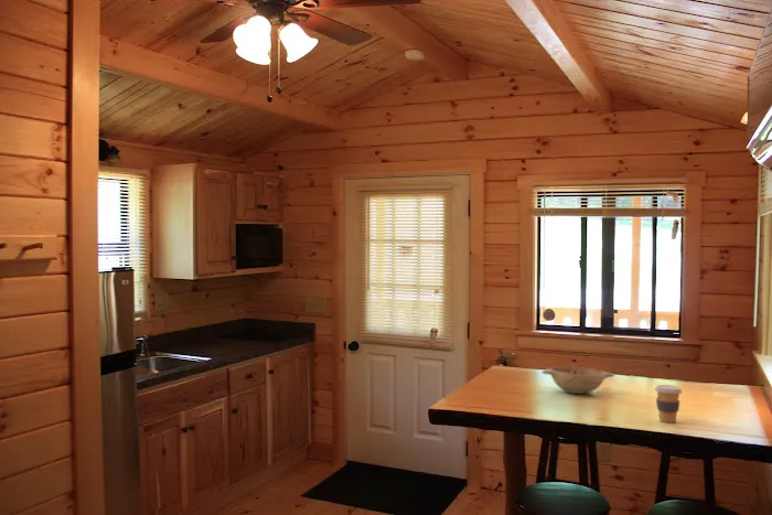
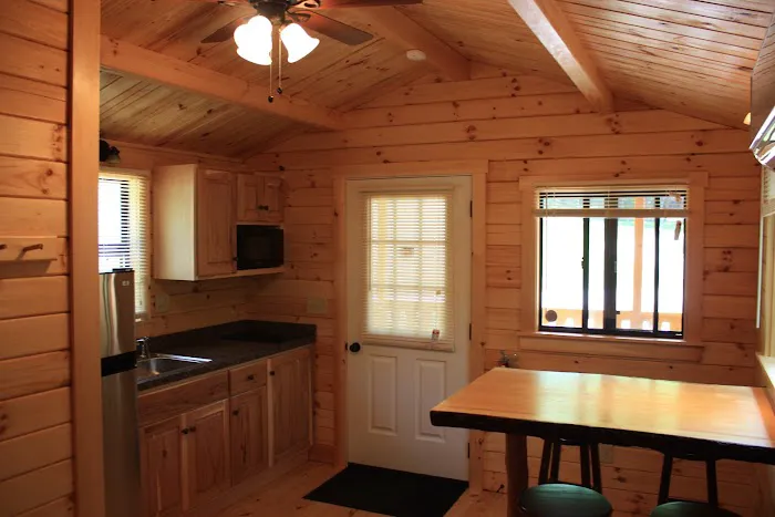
- coffee cup [654,384,684,423]
- decorative bowl [540,366,615,395]
